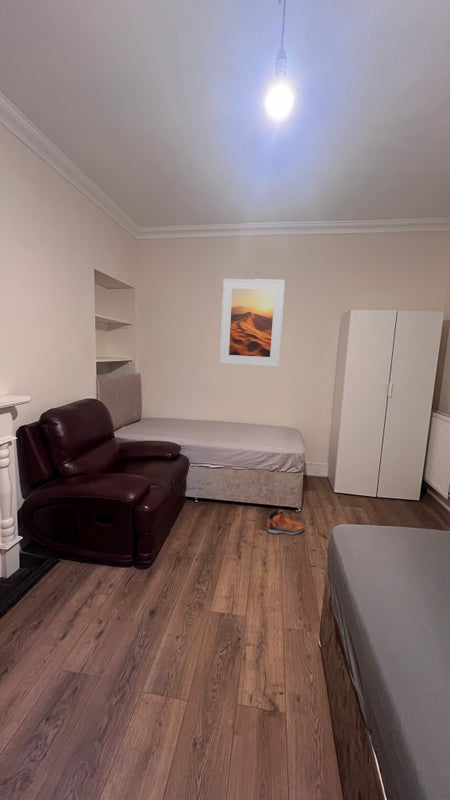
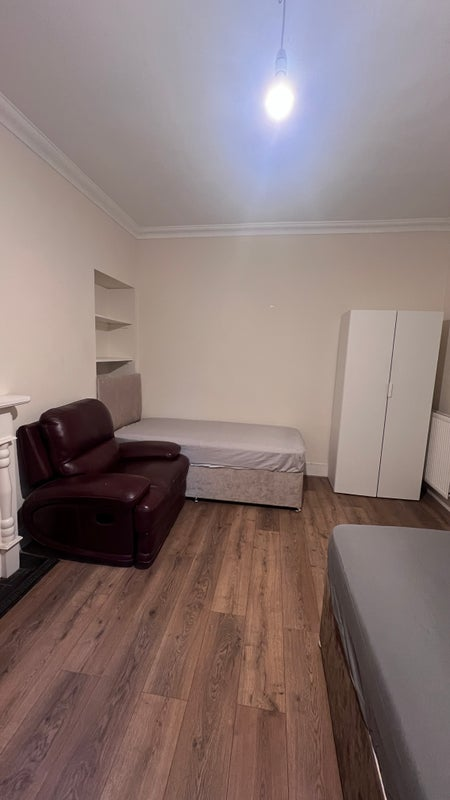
- sneaker [266,508,305,536]
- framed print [219,278,286,368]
